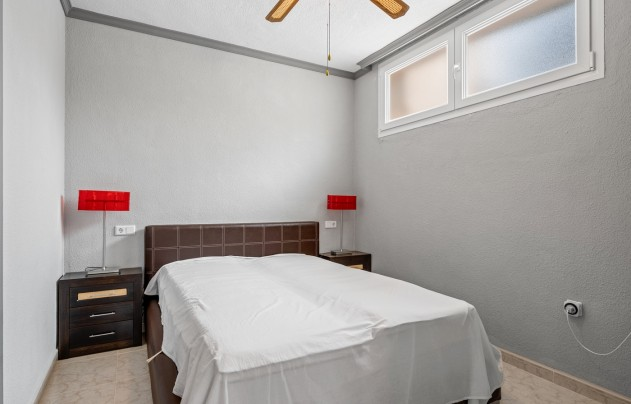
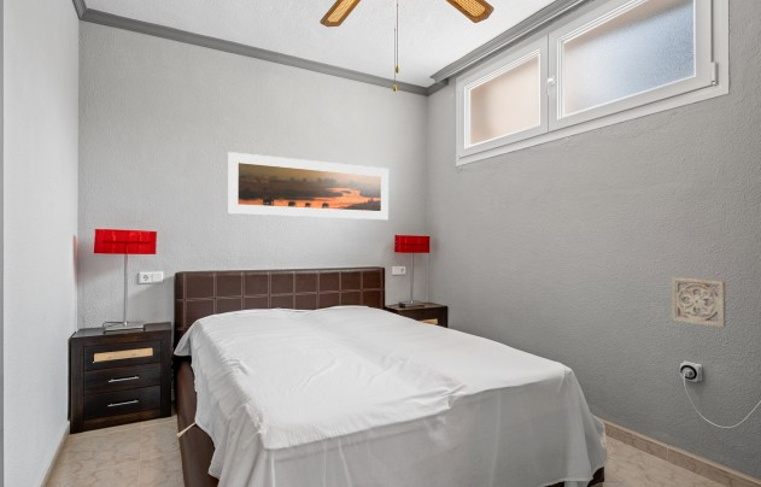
+ wall ornament [671,276,727,329]
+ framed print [227,151,390,221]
